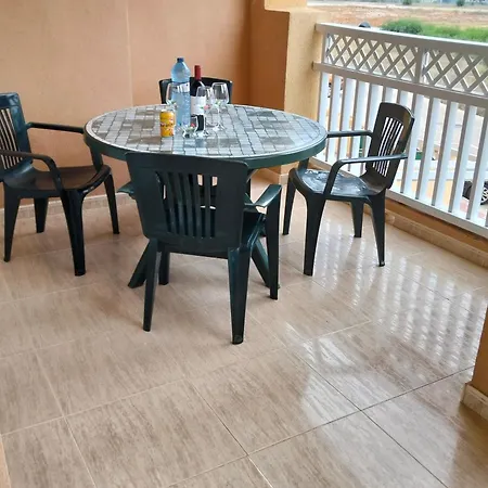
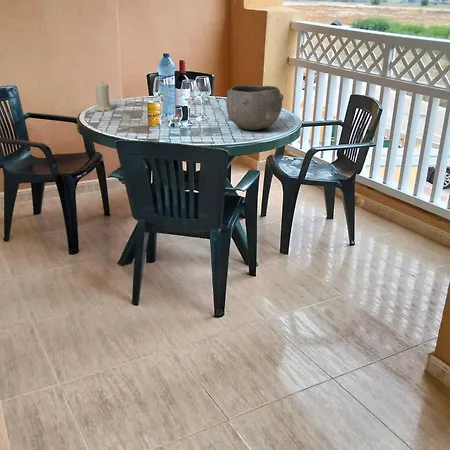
+ candle [94,82,113,112]
+ bowl [225,84,284,131]
